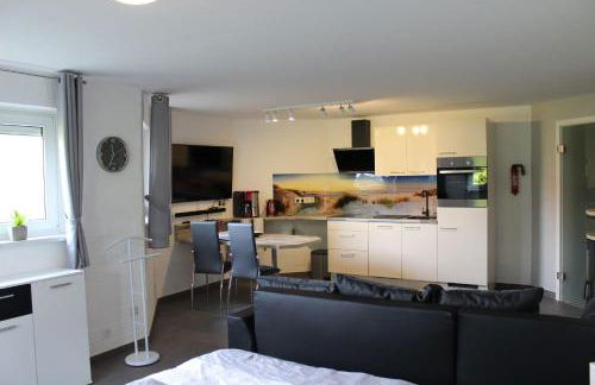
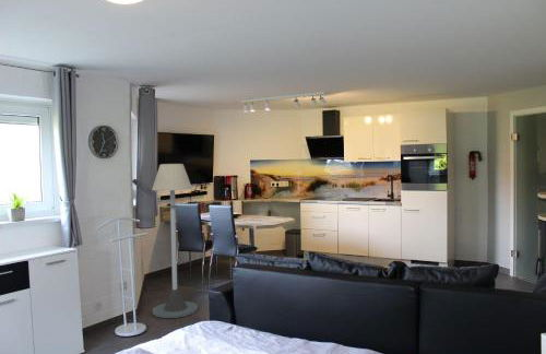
+ floor lamp [151,163,199,319]
